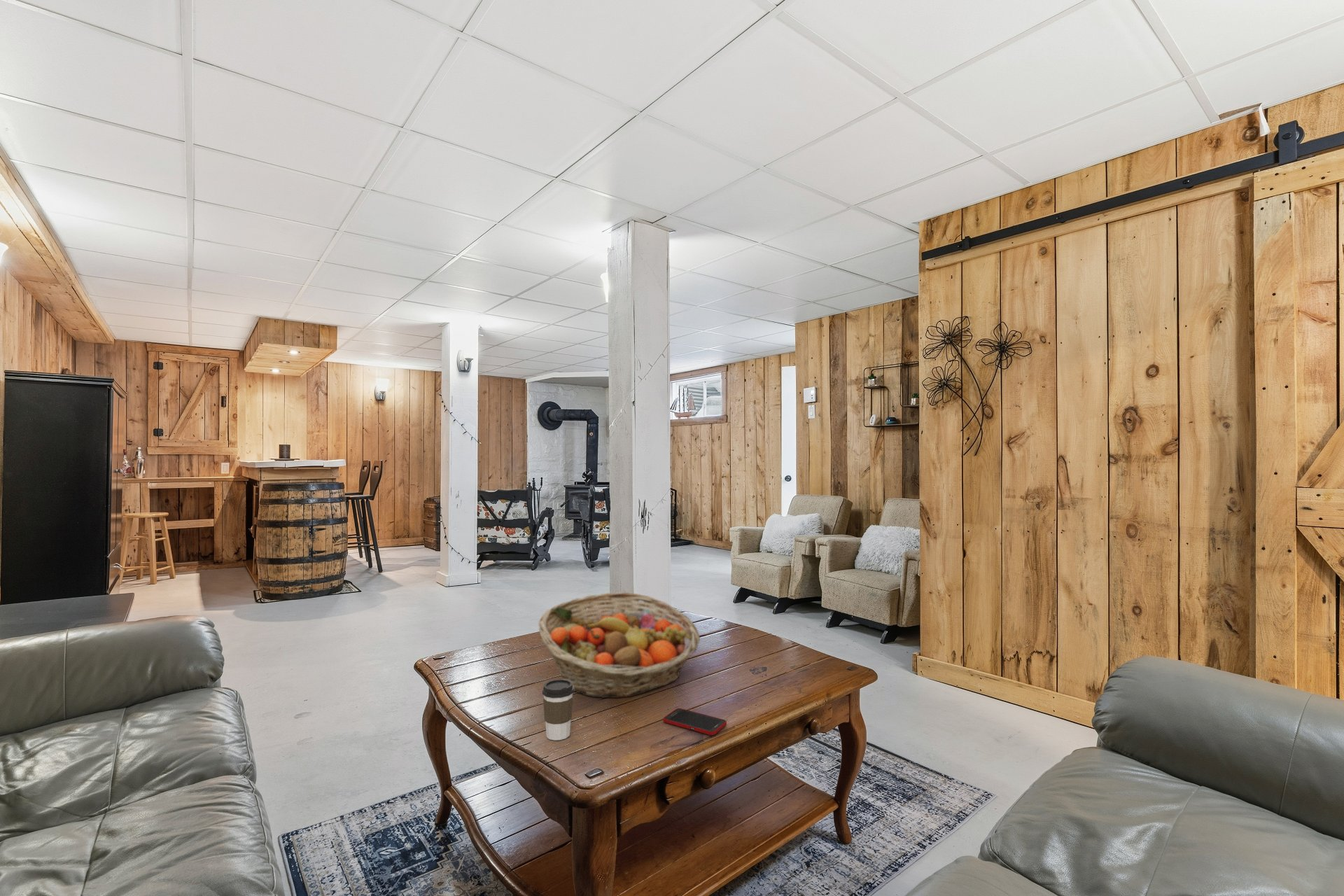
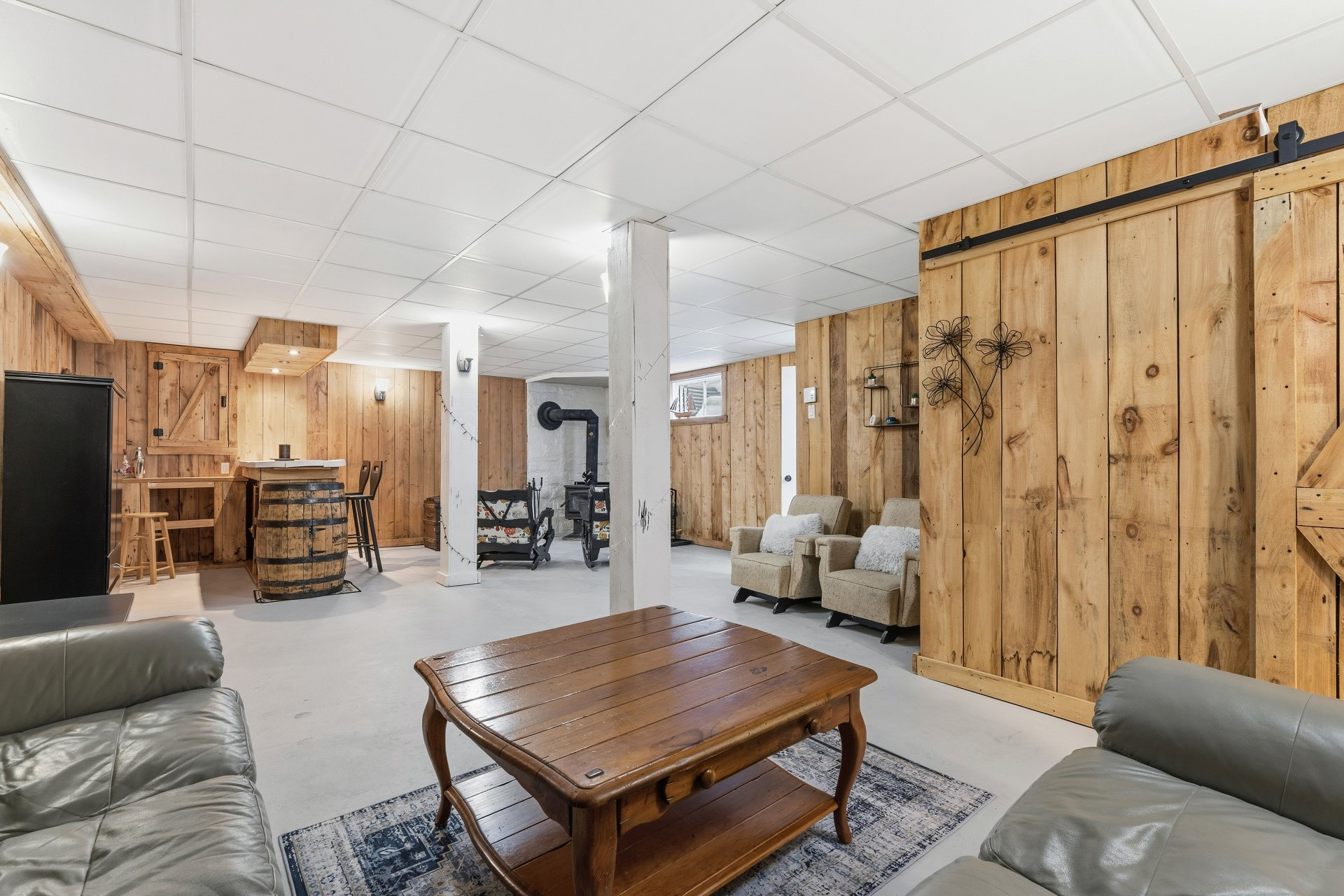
- fruit basket [538,591,701,699]
- cell phone [663,708,727,736]
- coffee cup [542,678,575,741]
